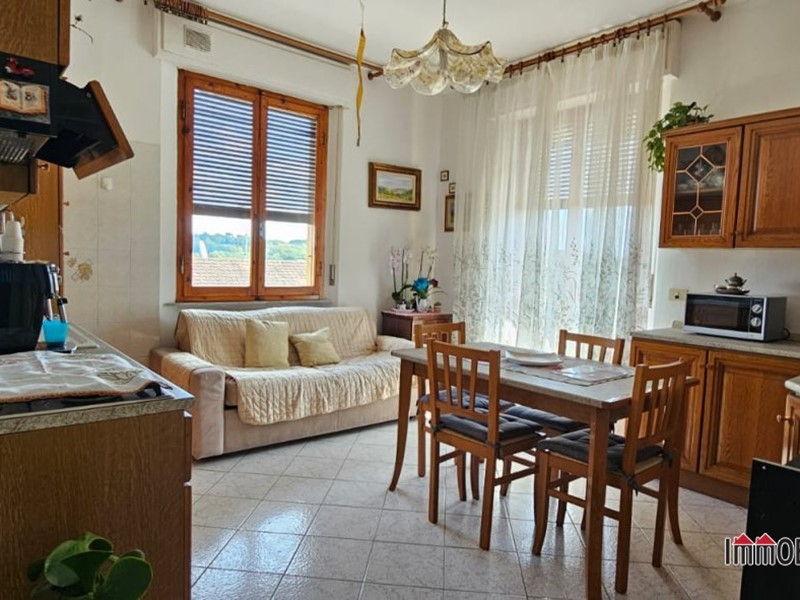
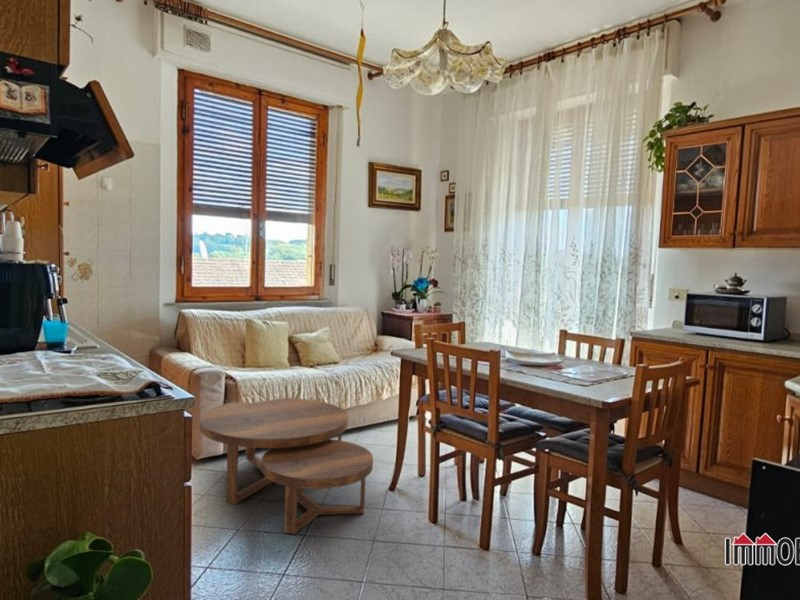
+ coffee table [199,397,374,536]
